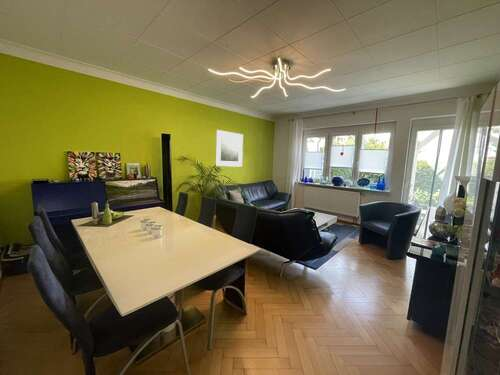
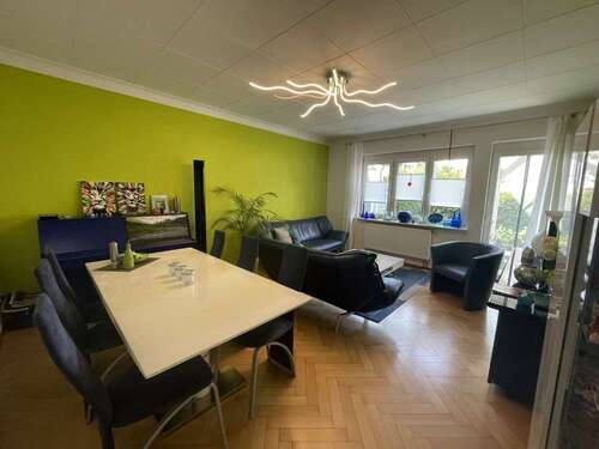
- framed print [215,129,244,168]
